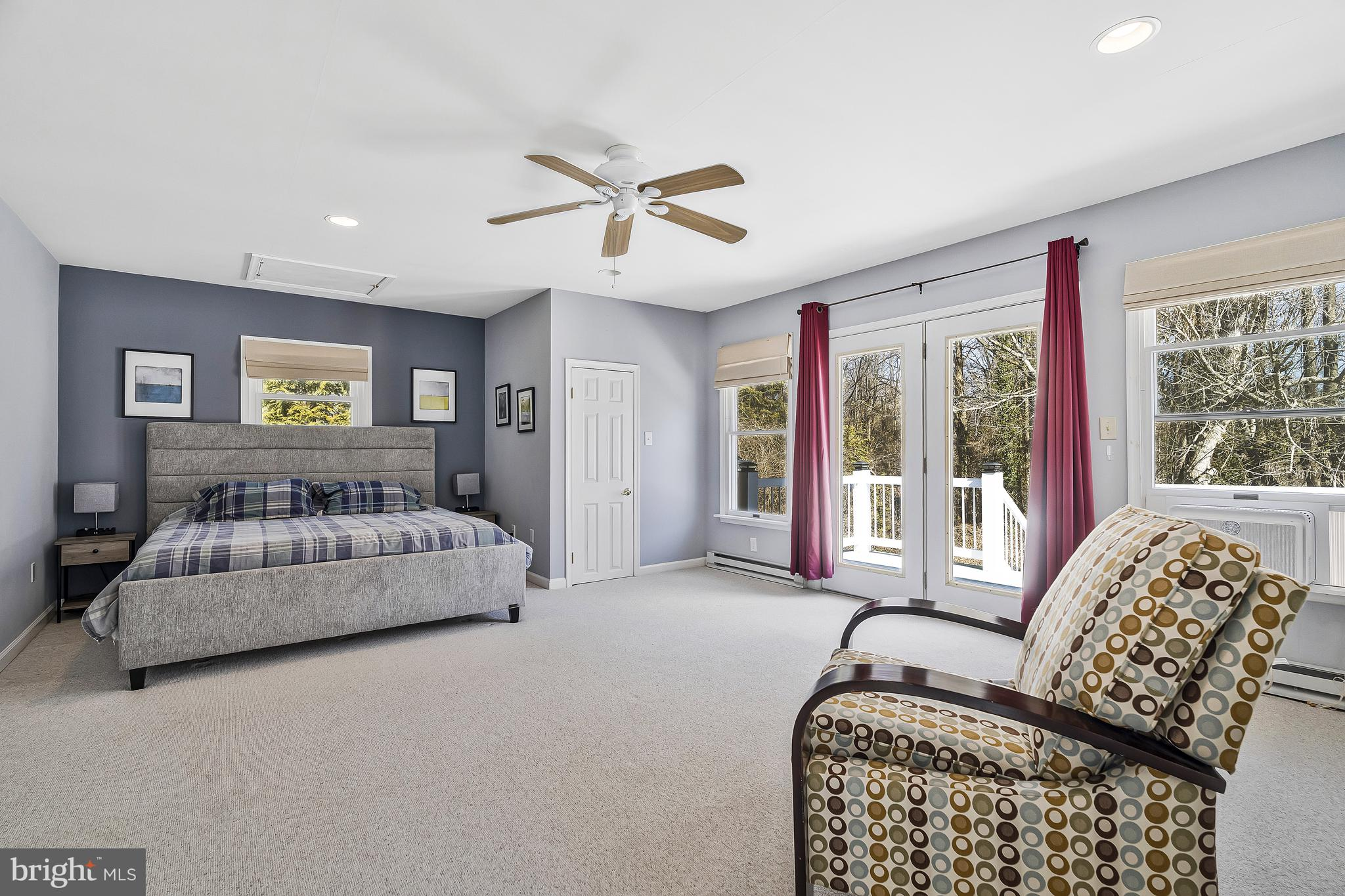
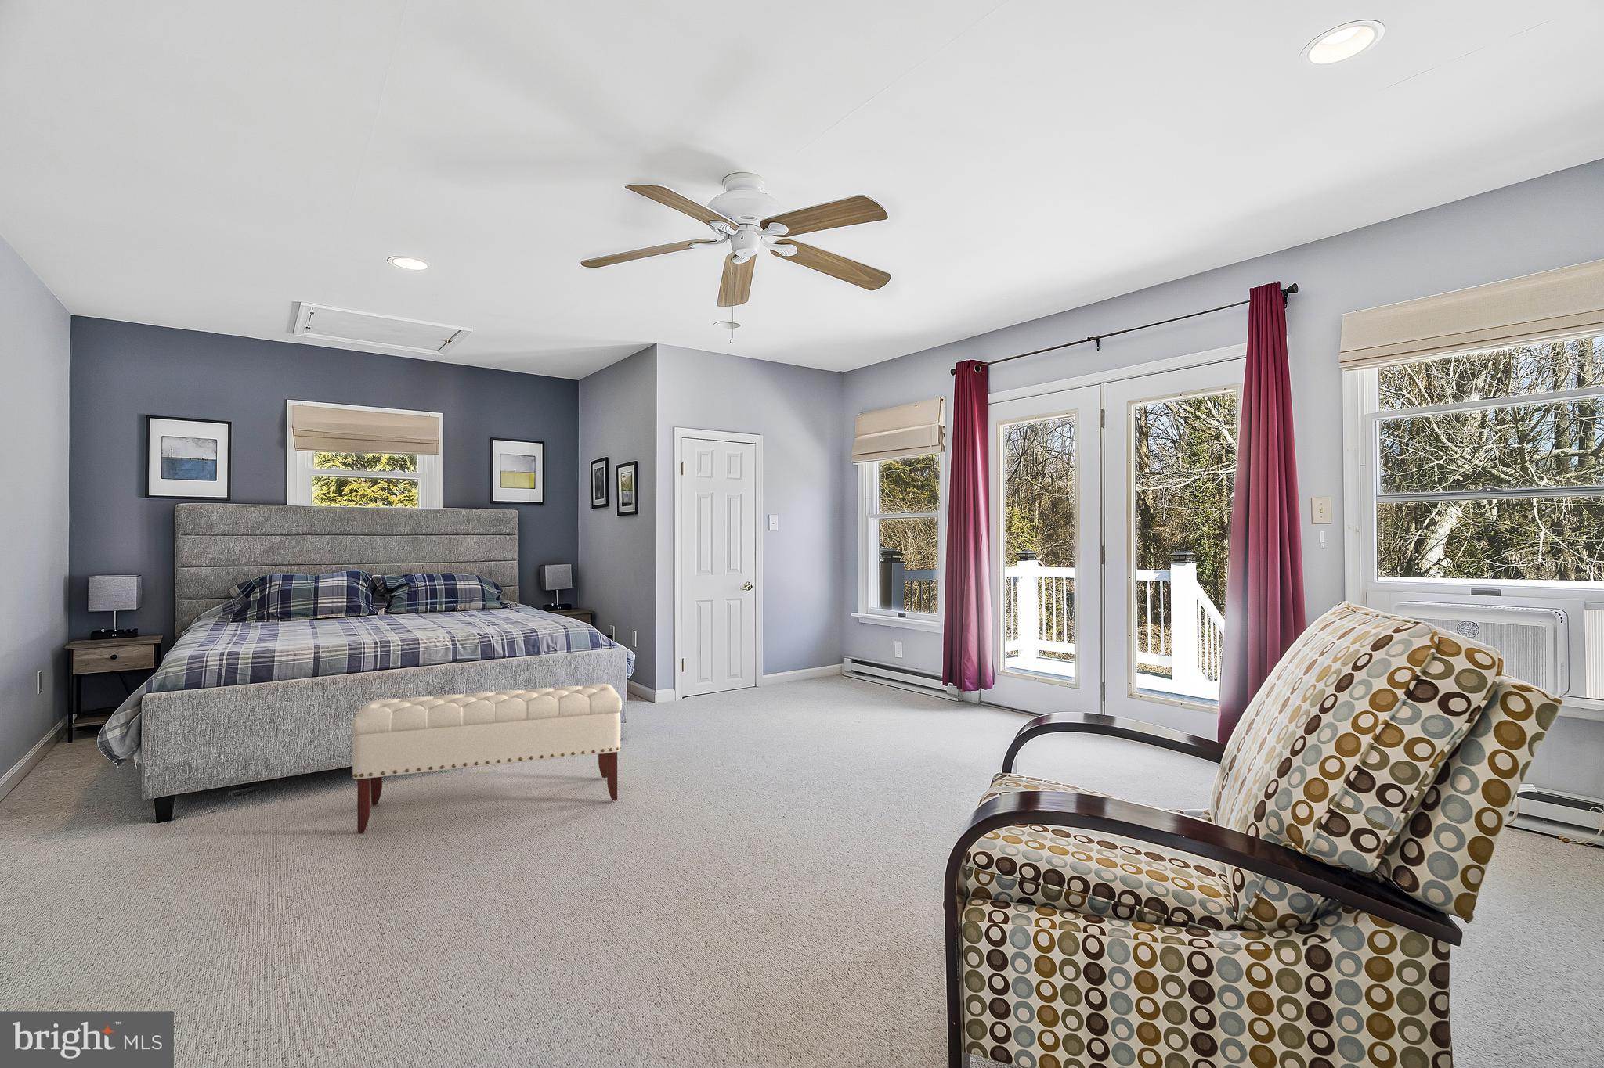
+ bench [351,683,623,834]
